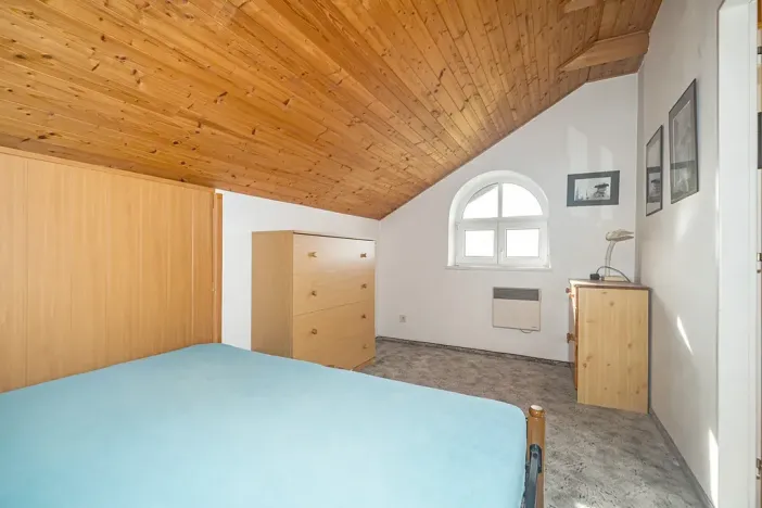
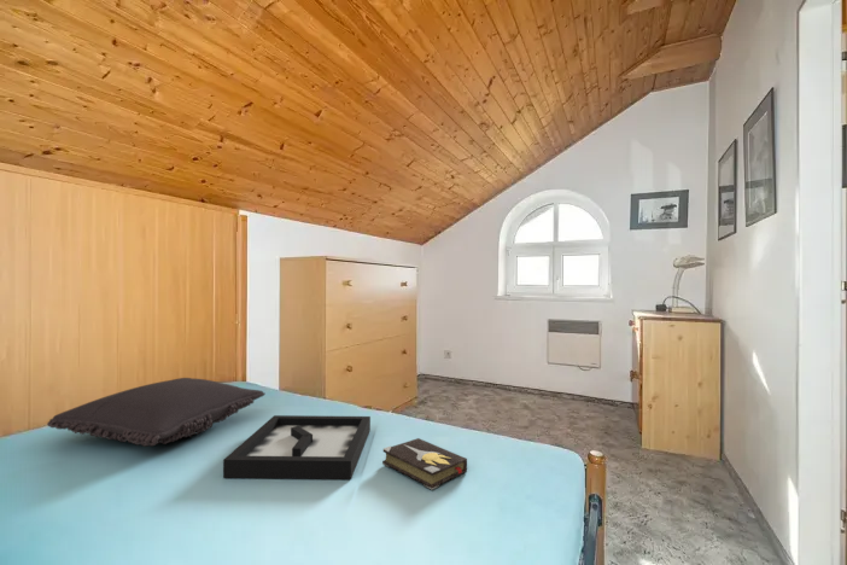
+ pillow [46,377,267,448]
+ decorative tray [222,414,372,480]
+ hardback book [381,437,468,491]
